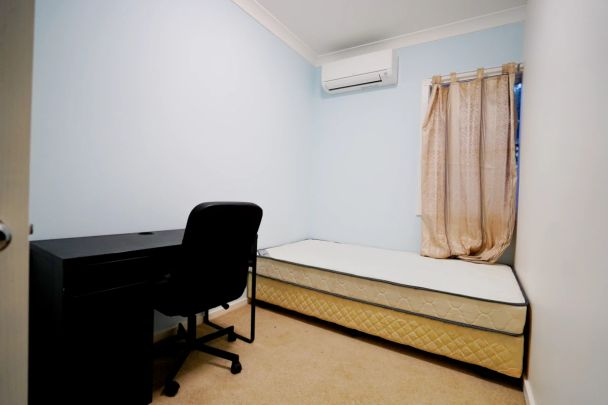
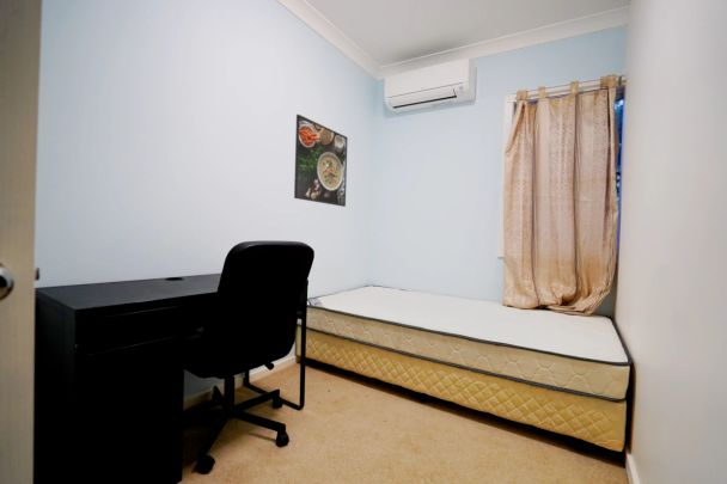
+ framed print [293,114,349,208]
